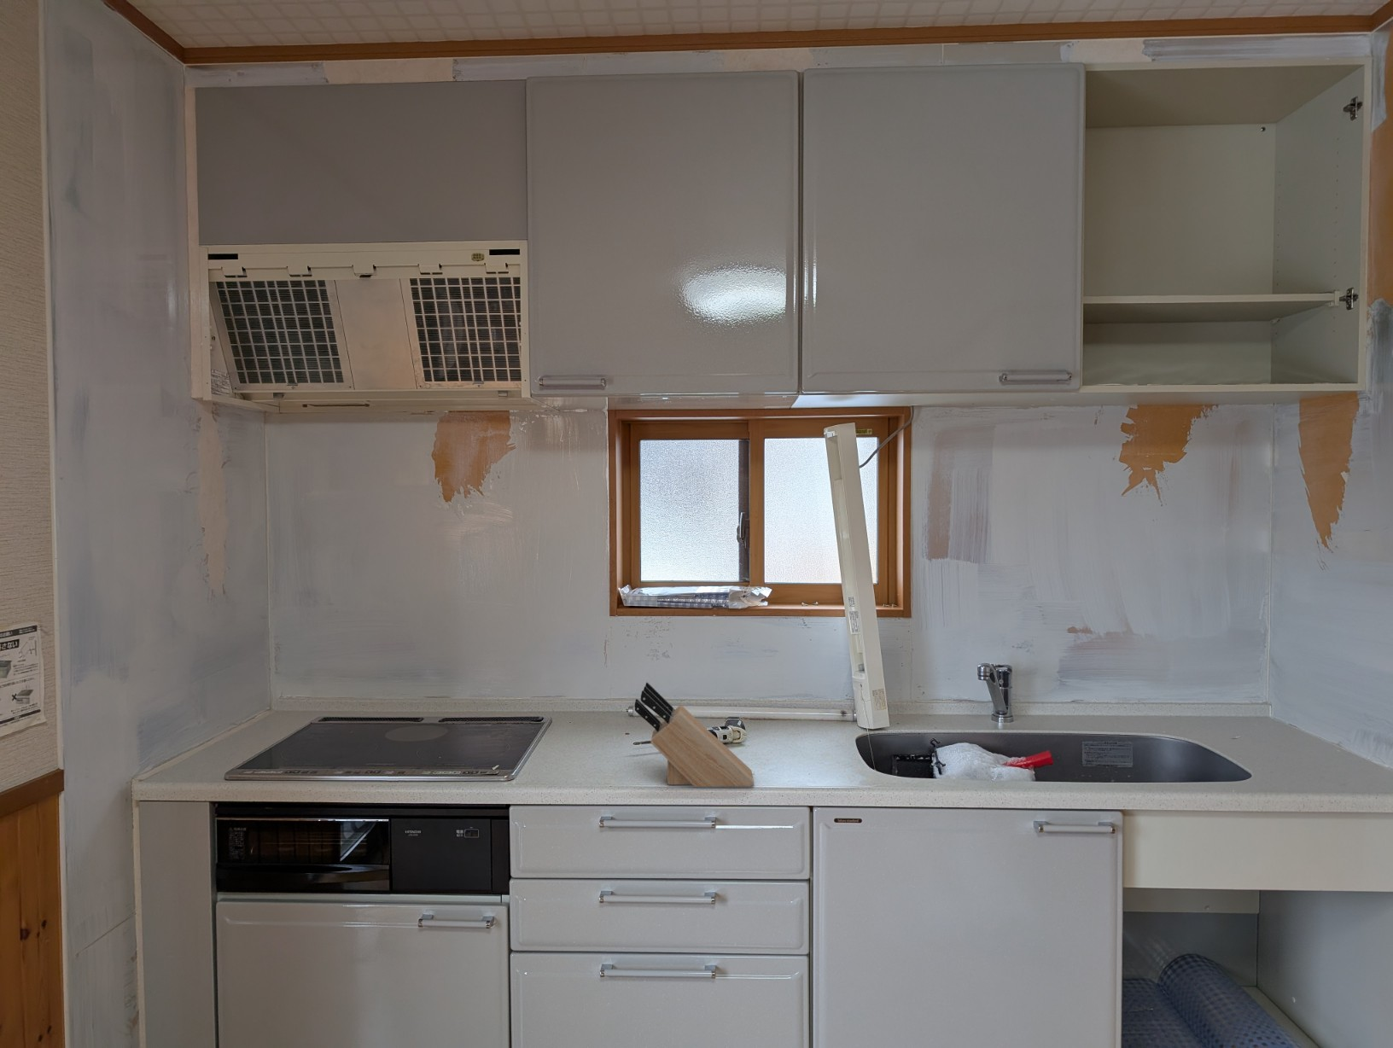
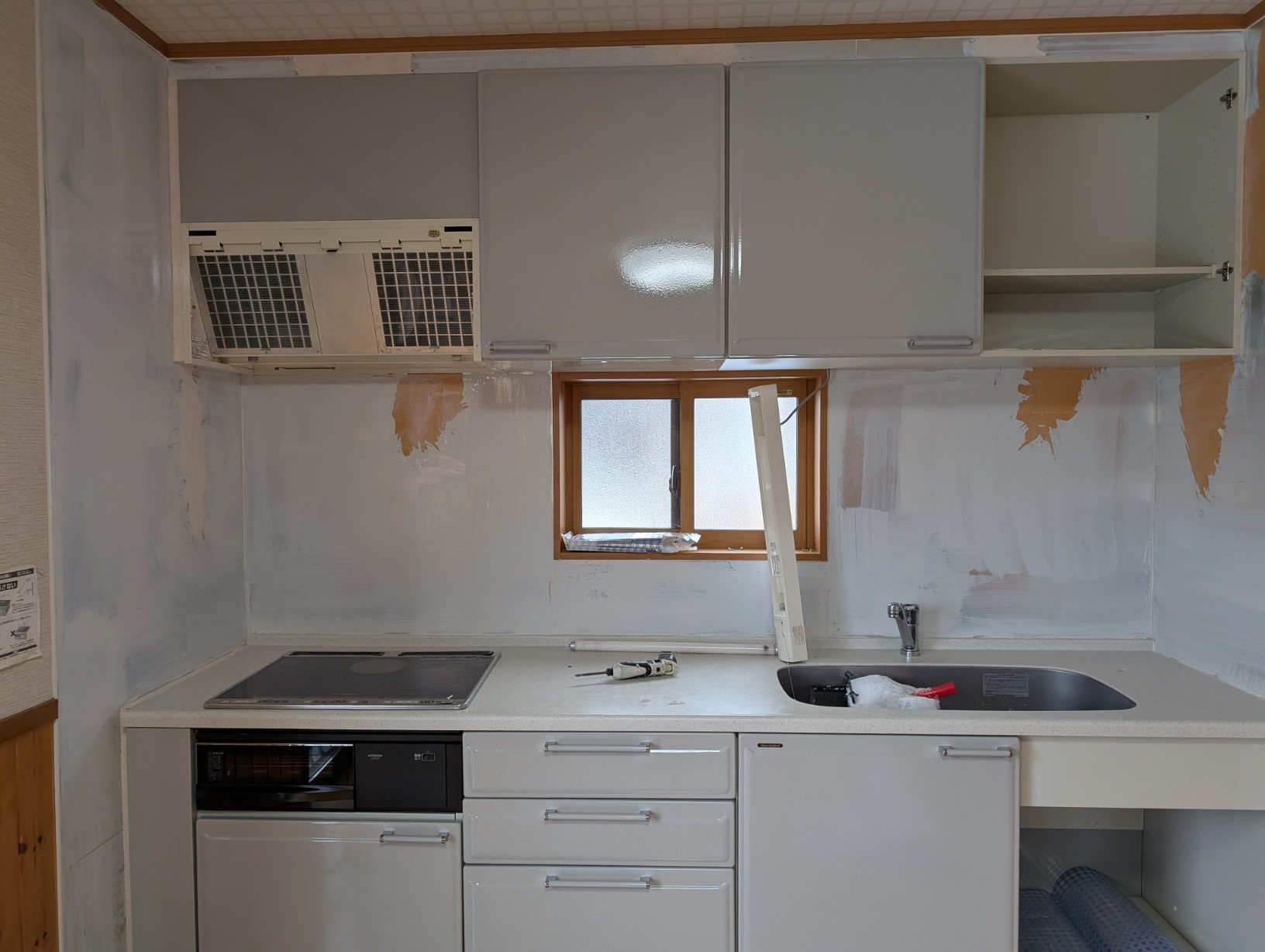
- knife block [634,681,754,788]
